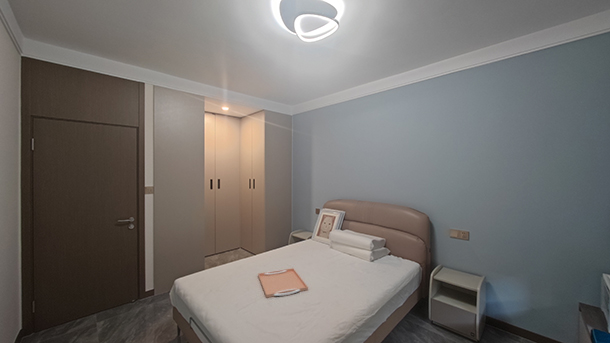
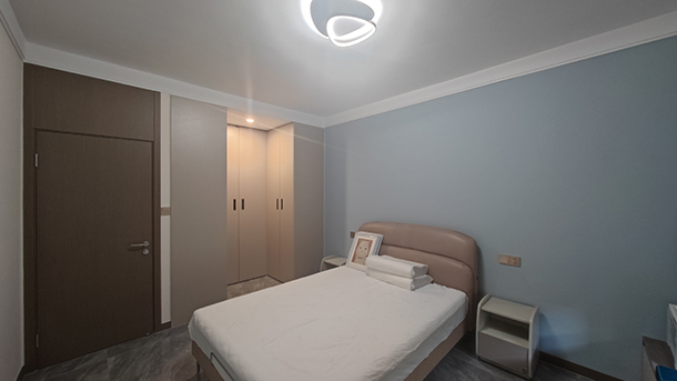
- serving tray [257,267,309,299]
